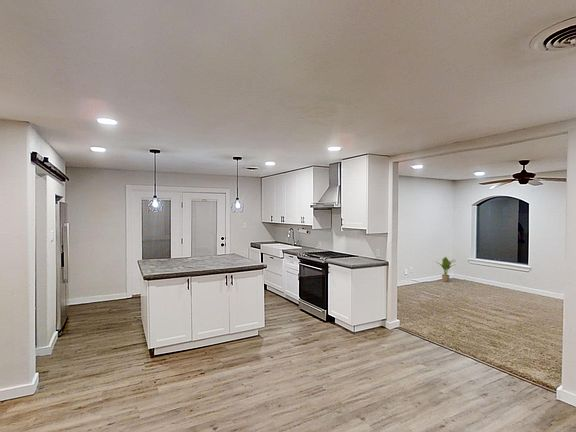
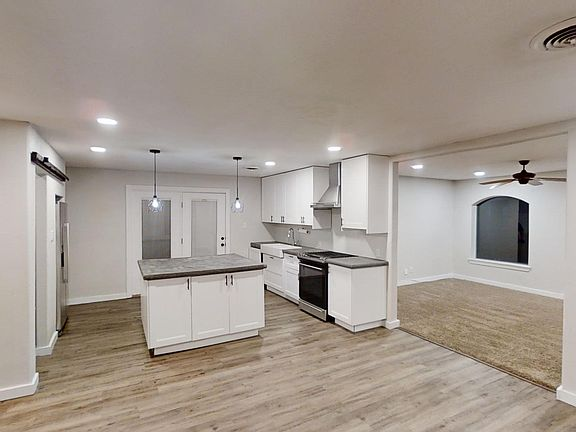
- potted plant [435,256,456,283]
